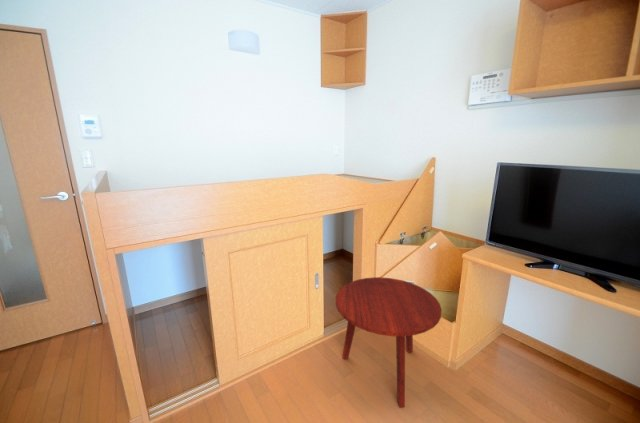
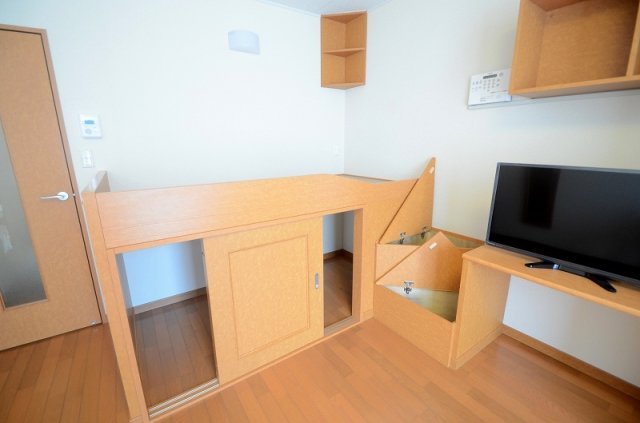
- side table [335,276,443,409]
